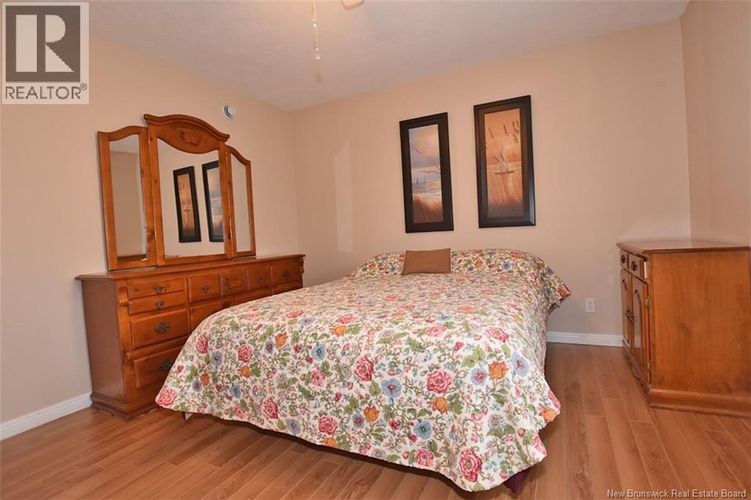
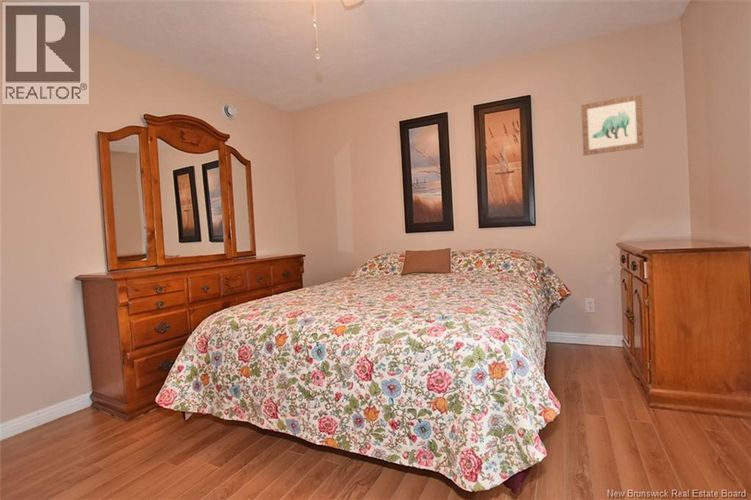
+ wall art [580,93,645,157]
